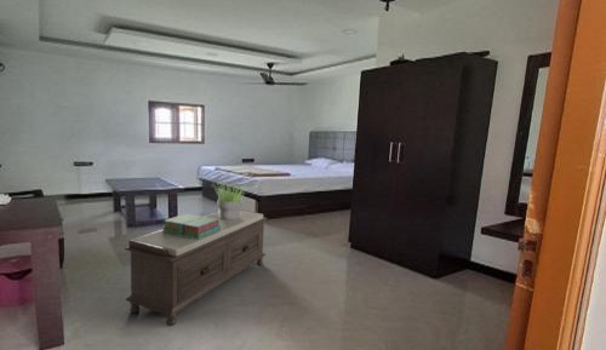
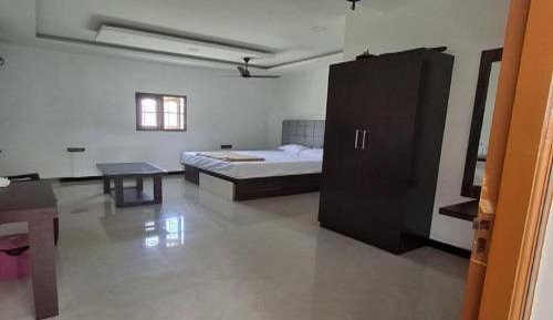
- bench [124,208,269,327]
- potted plant [211,179,248,219]
- stack of books [161,213,221,240]
